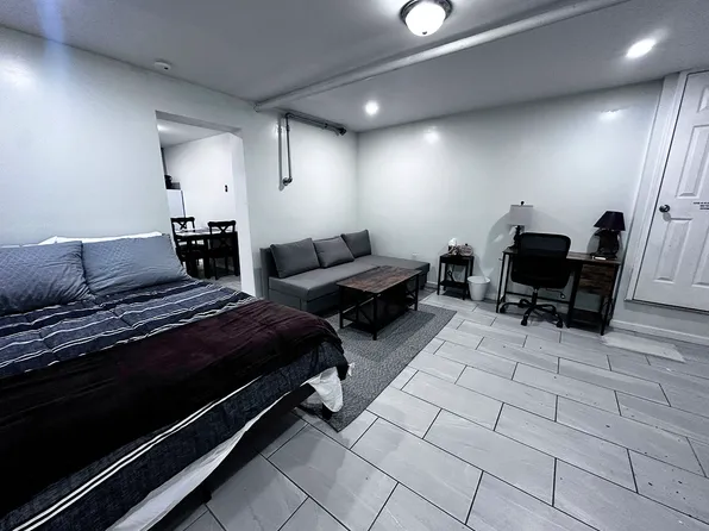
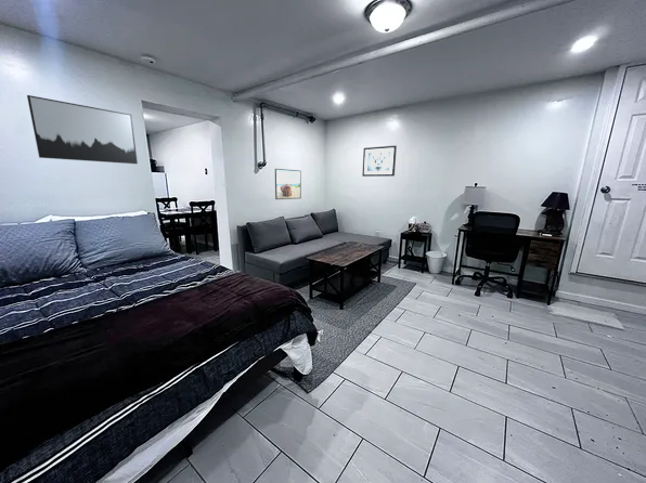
+ wall art [26,94,139,165]
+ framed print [274,168,302,200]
+ wall art [361,144,398,178]
